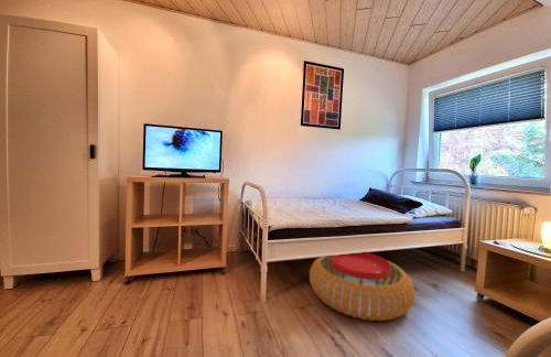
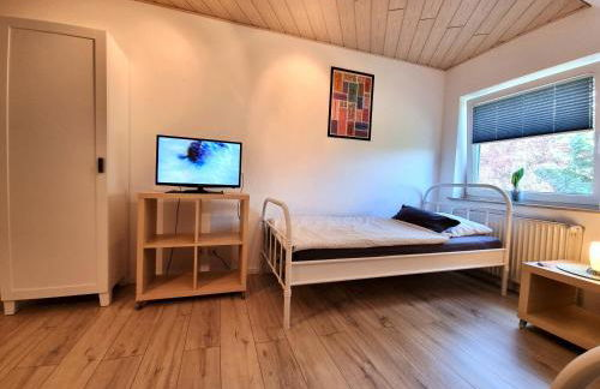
- pouf [309,251,417,322]
